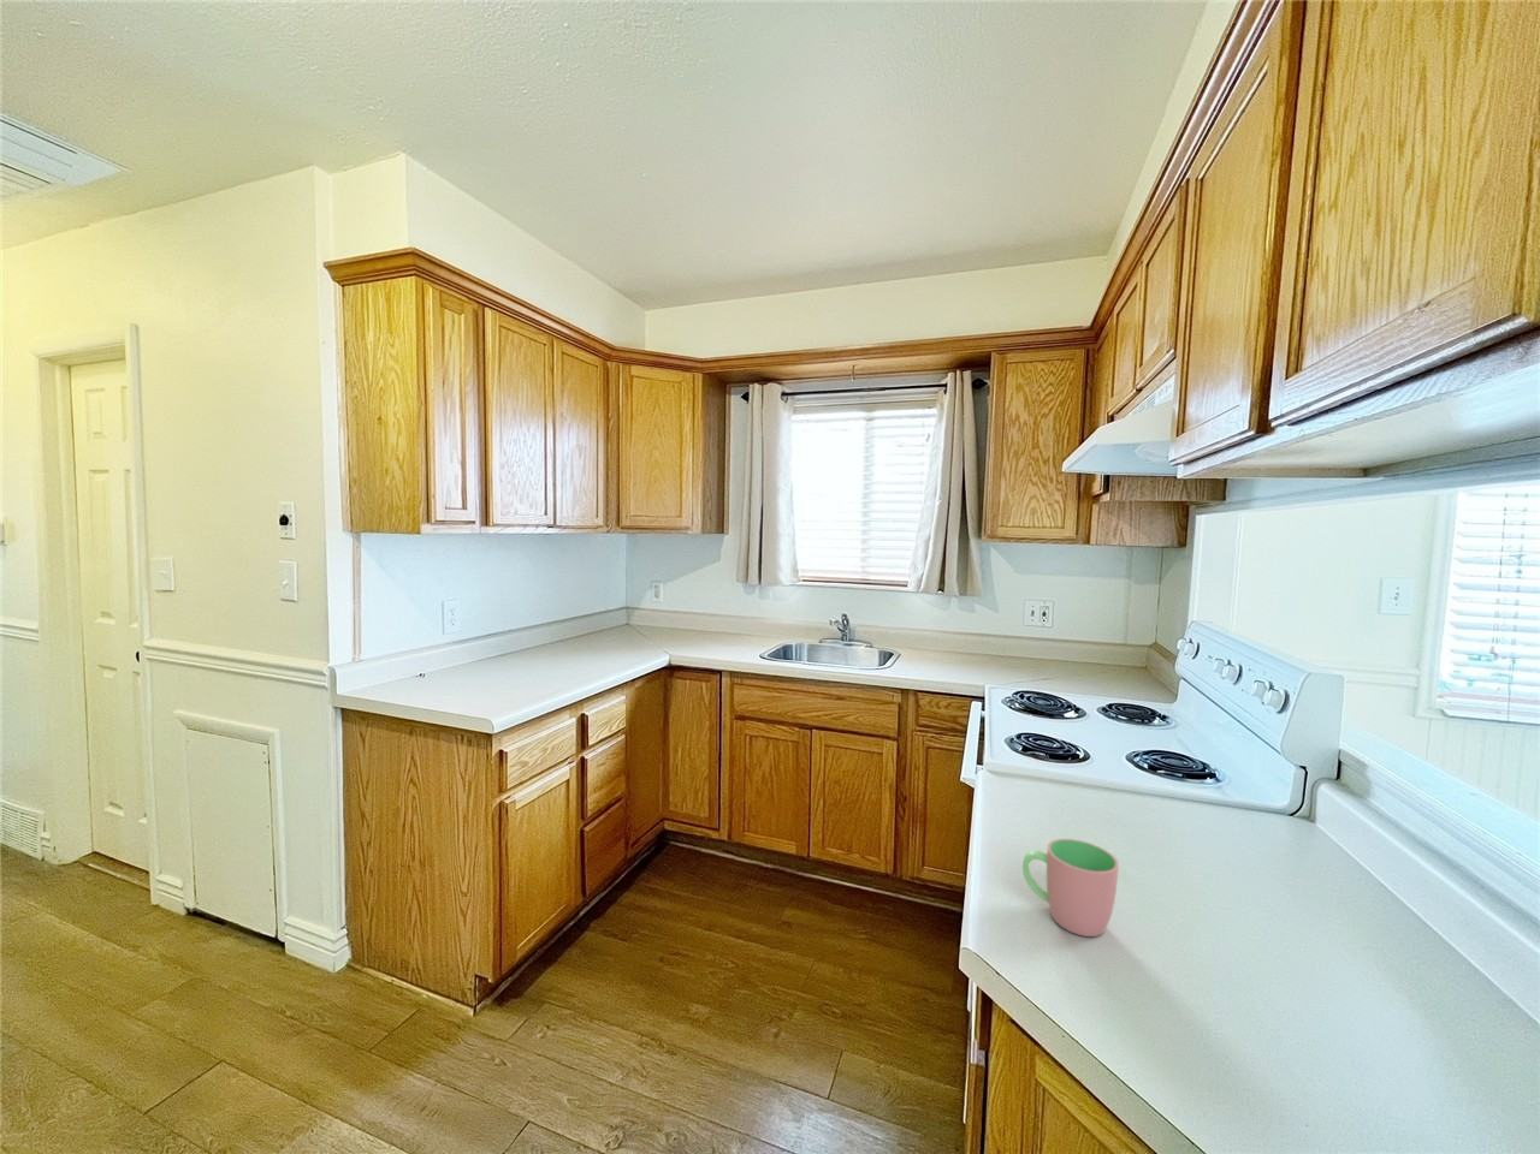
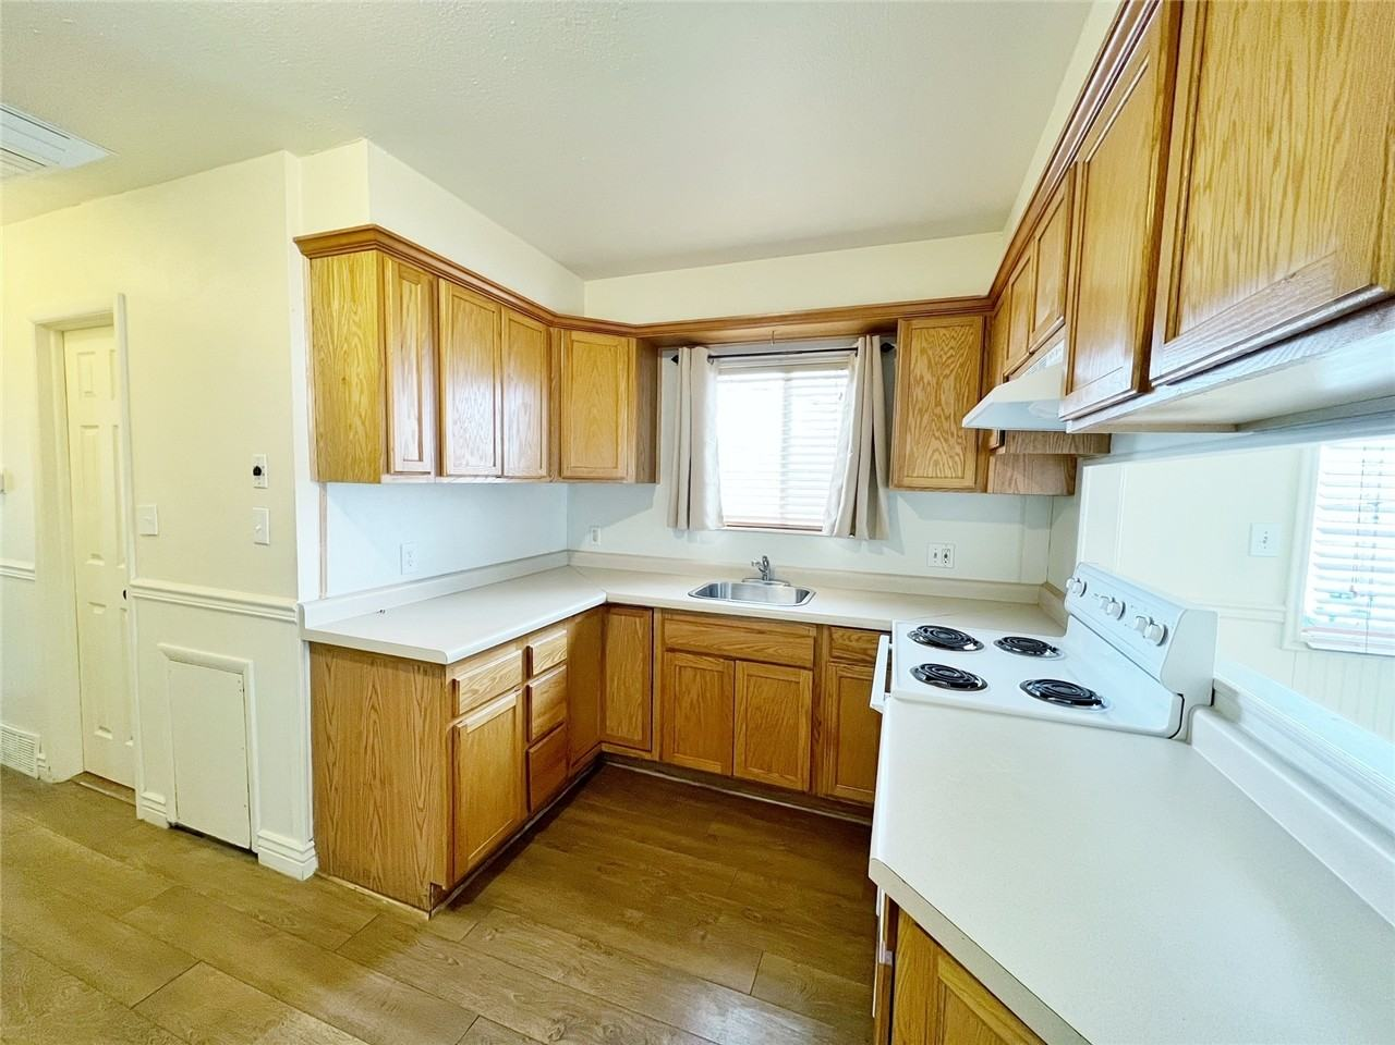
- cup [1021,838,1120,937]
